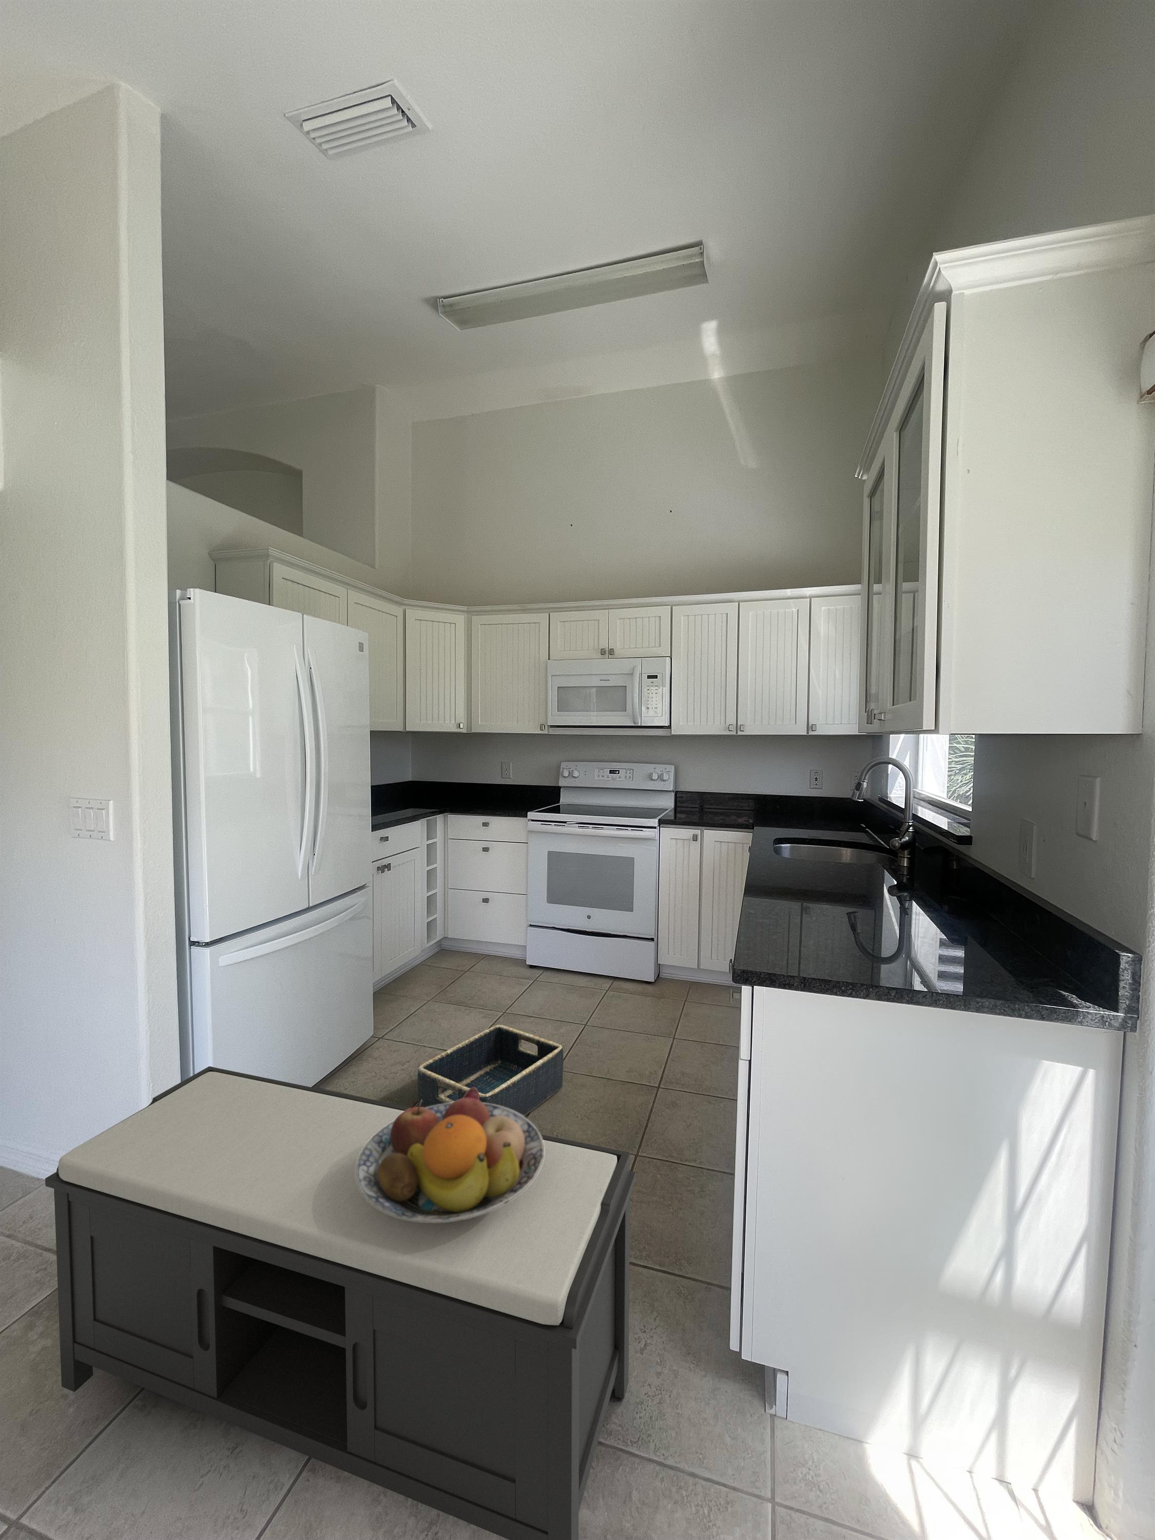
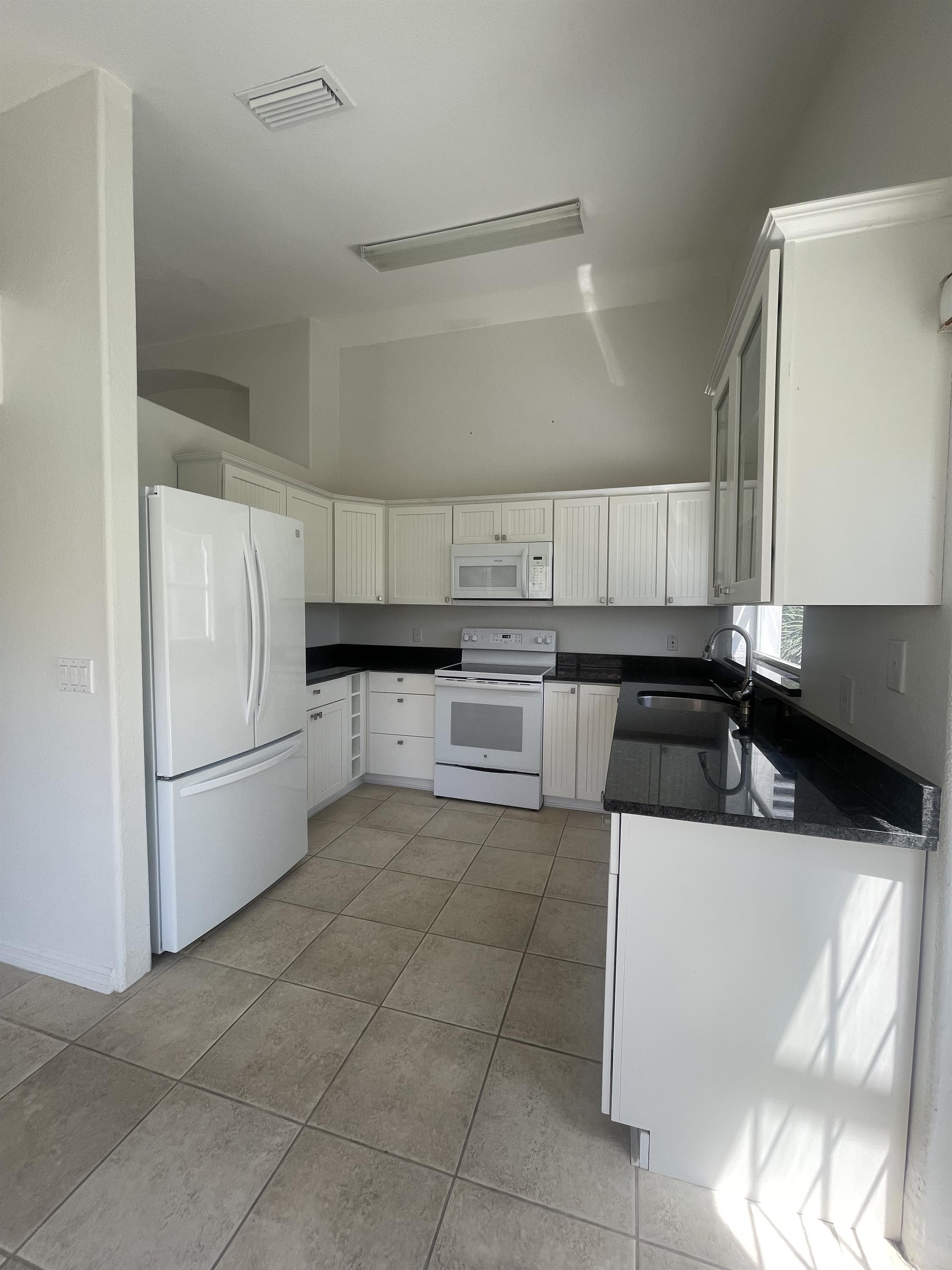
- bench [45,1066,637,1540]
- fruit bowl [355,1088,544,1222]
- basket [417,1025,564,1117]
